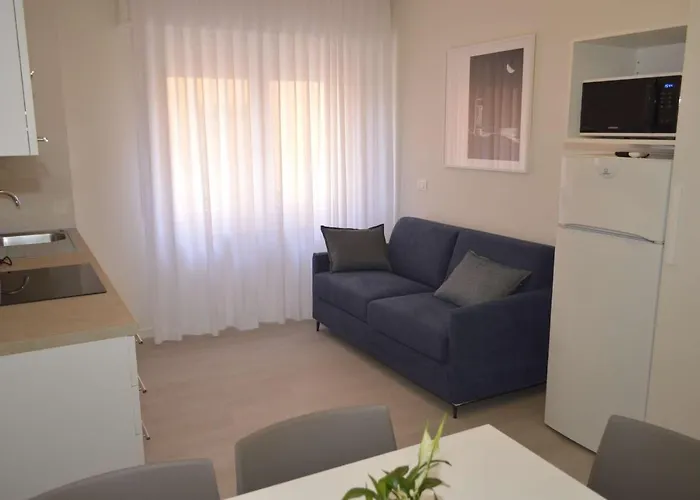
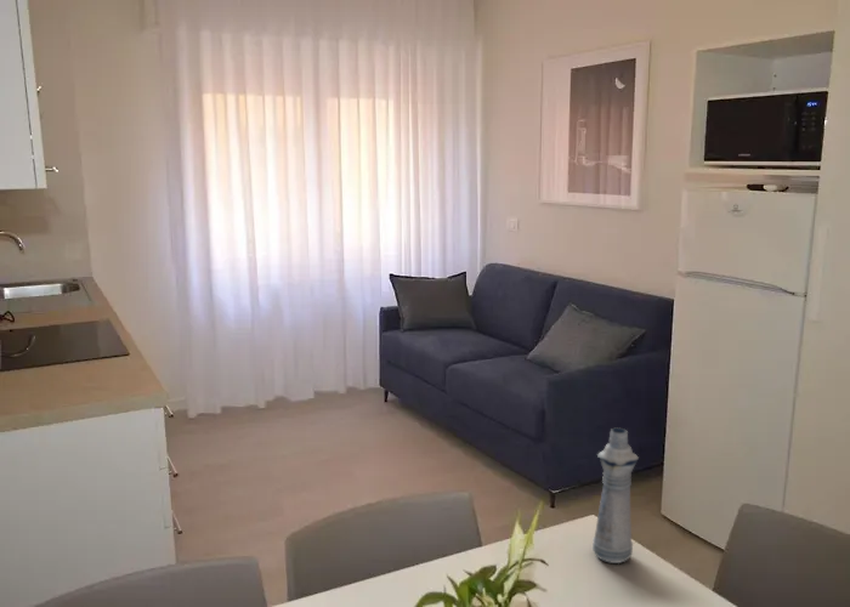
+ bottle [591,426,640,565]
